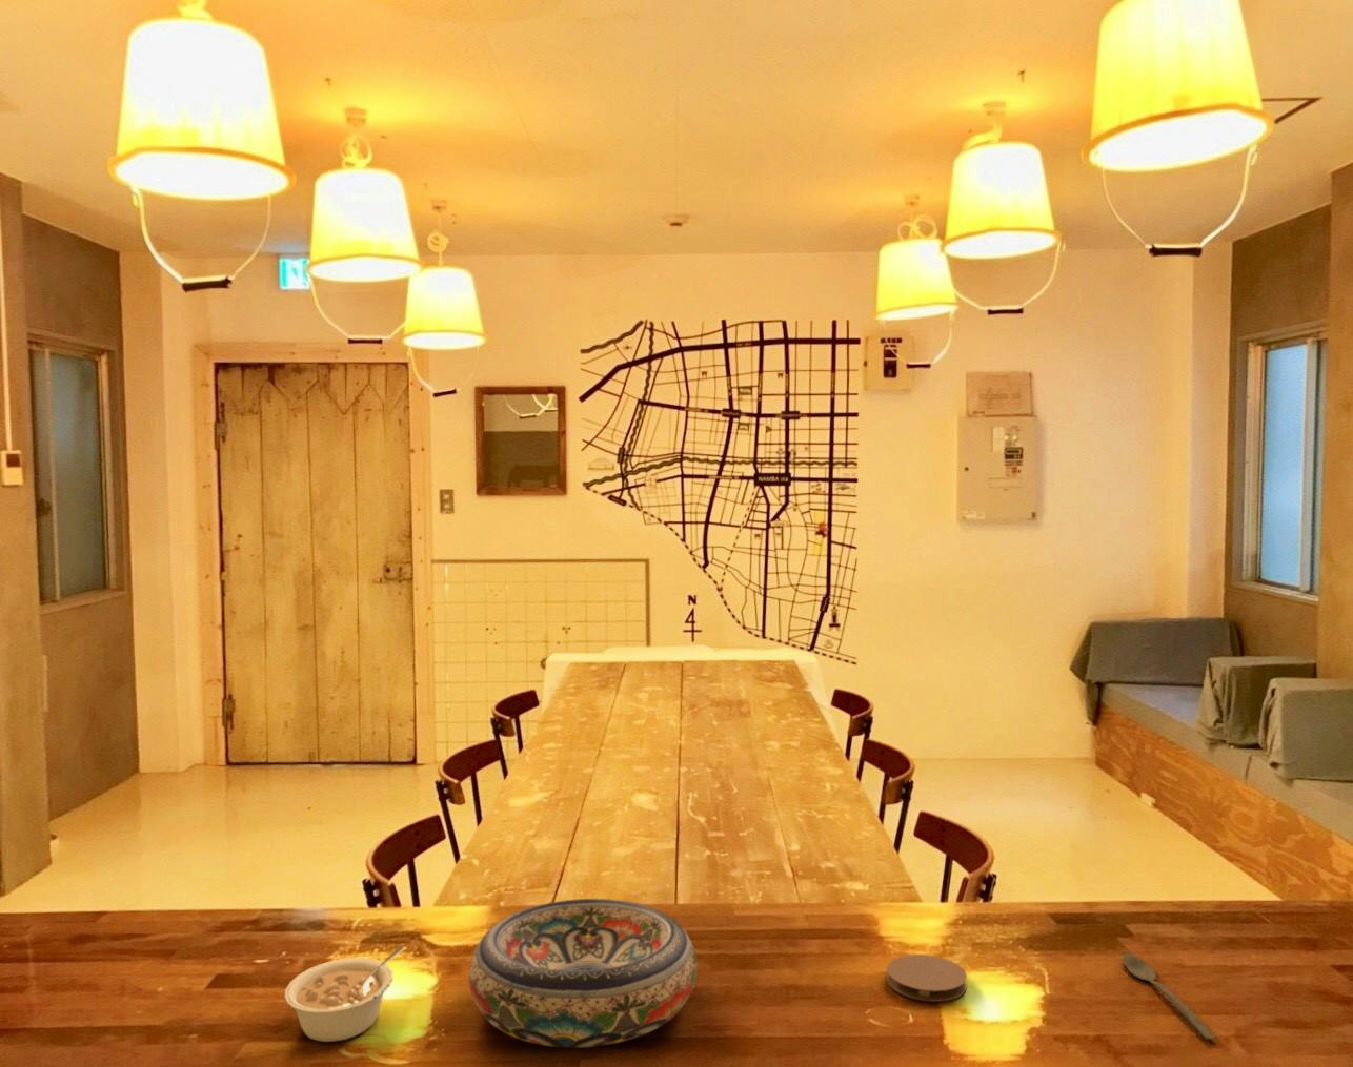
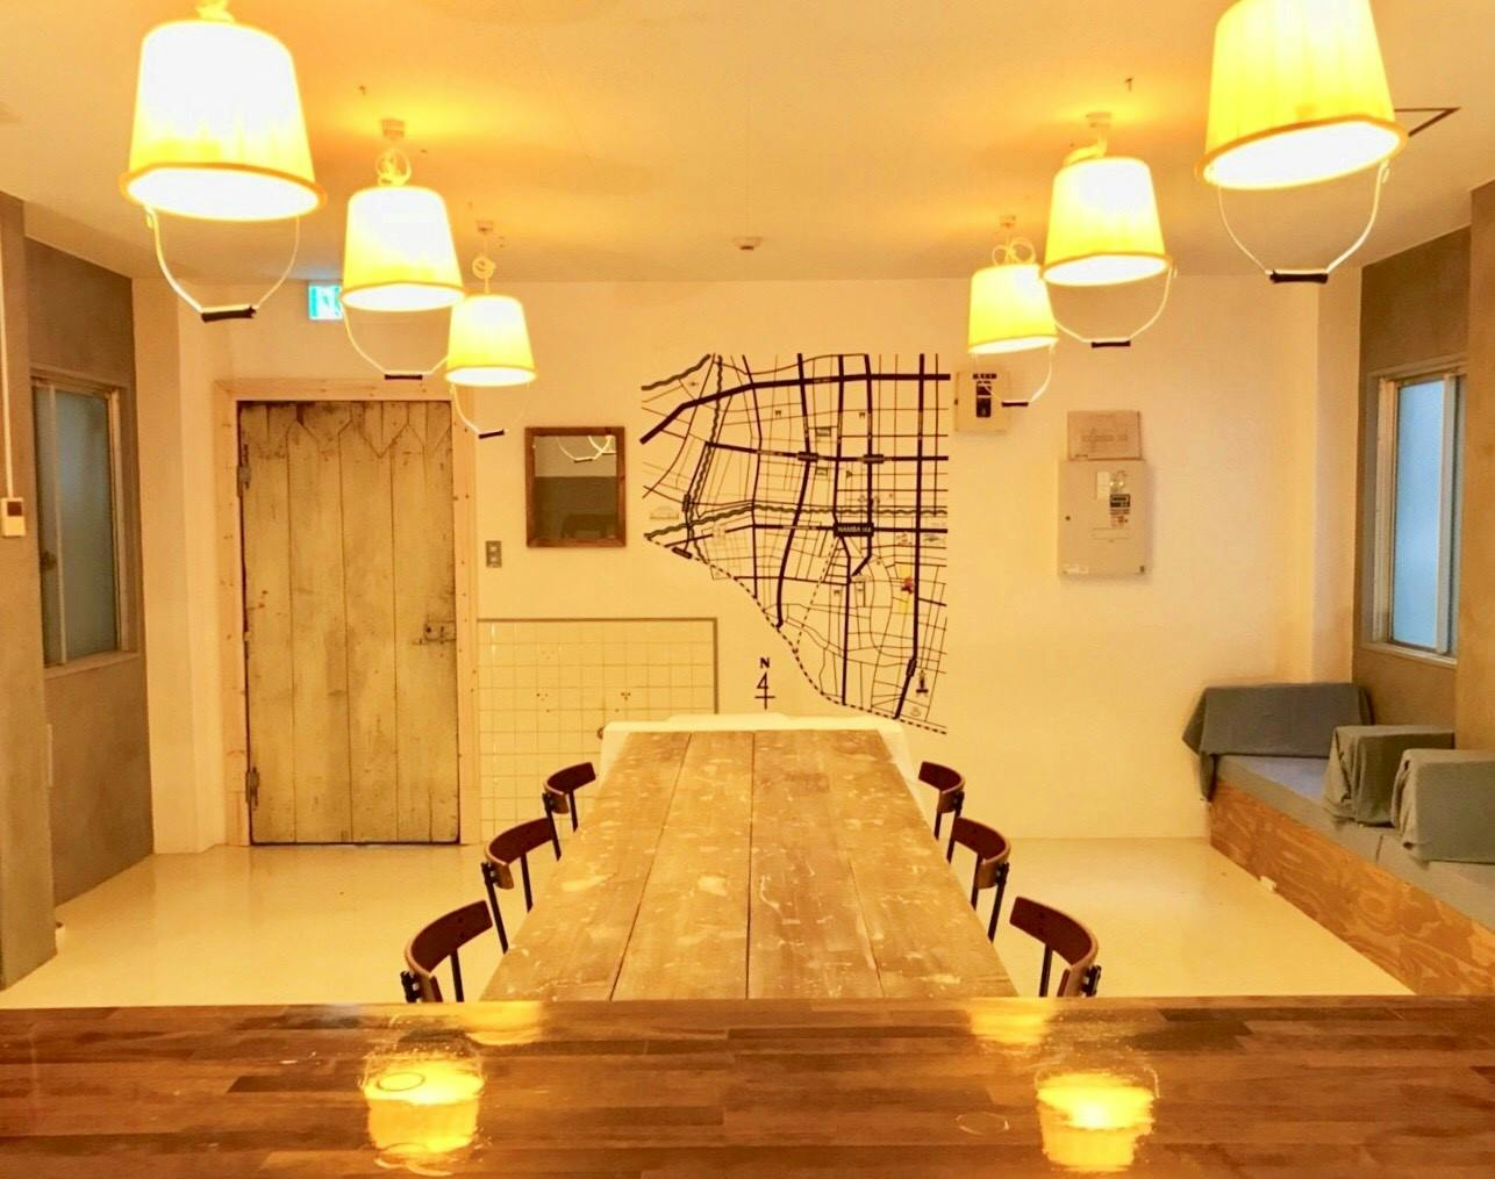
- spoon [1121,952,1217,1041]
- legume [283,946,405,1043]
- bowl [468,898,698,1049]
- coaster [886,954,968,1003]
